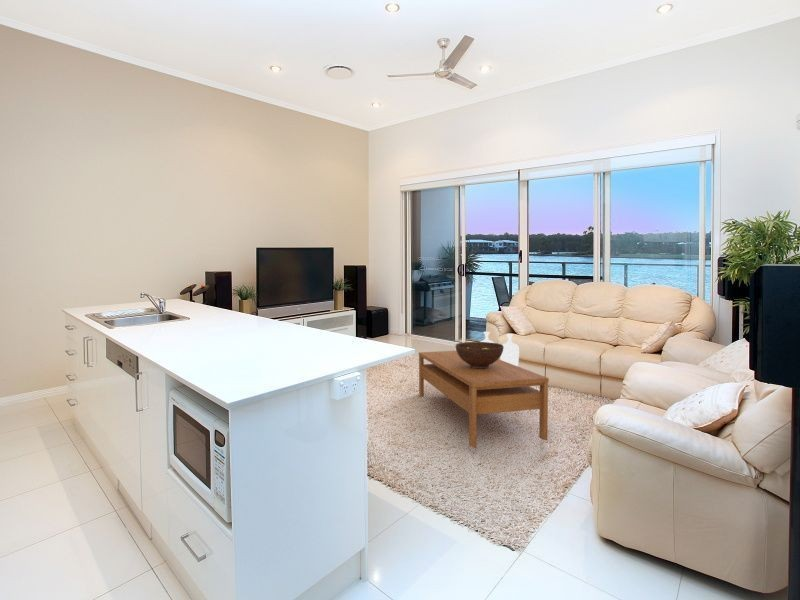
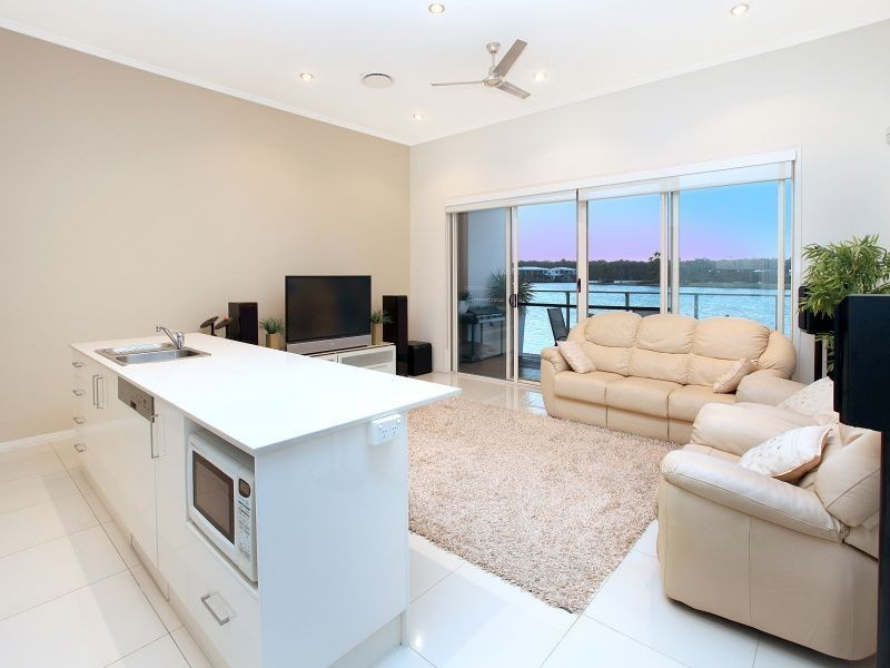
- vase [479,331,520,367]
- fruit bowl [455,341,504,368]
- coffee table [418,350,550,449]
